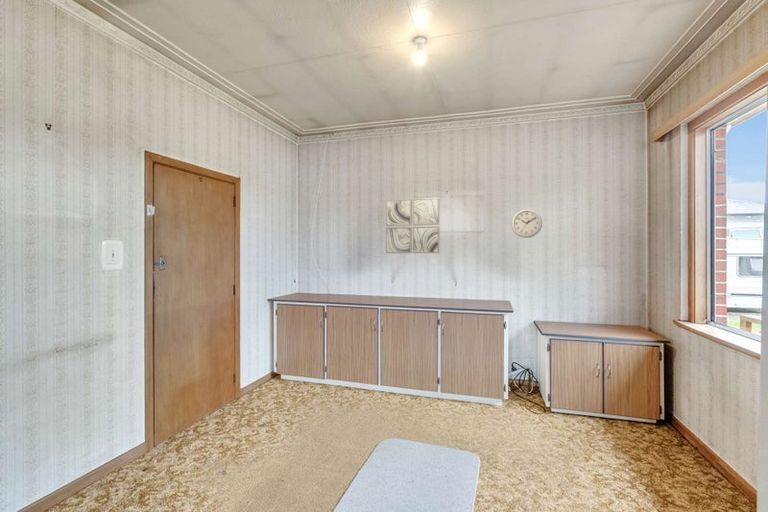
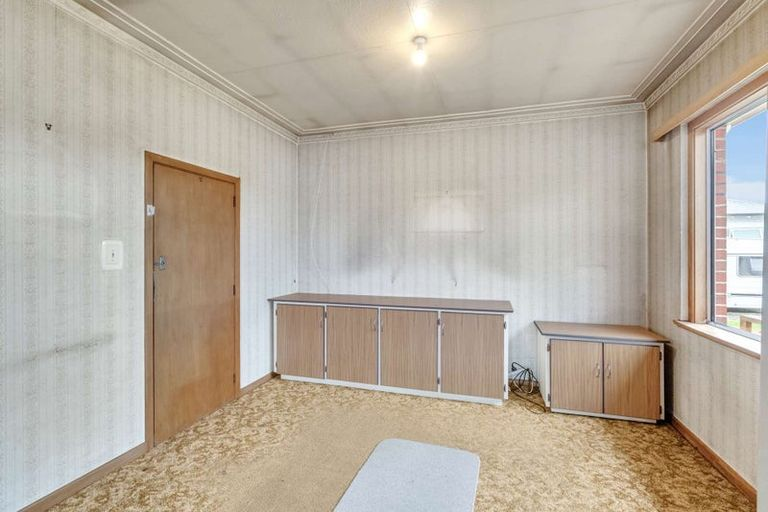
- wall art [385,197,440,254]
- wall clock [510,208,543,239]
